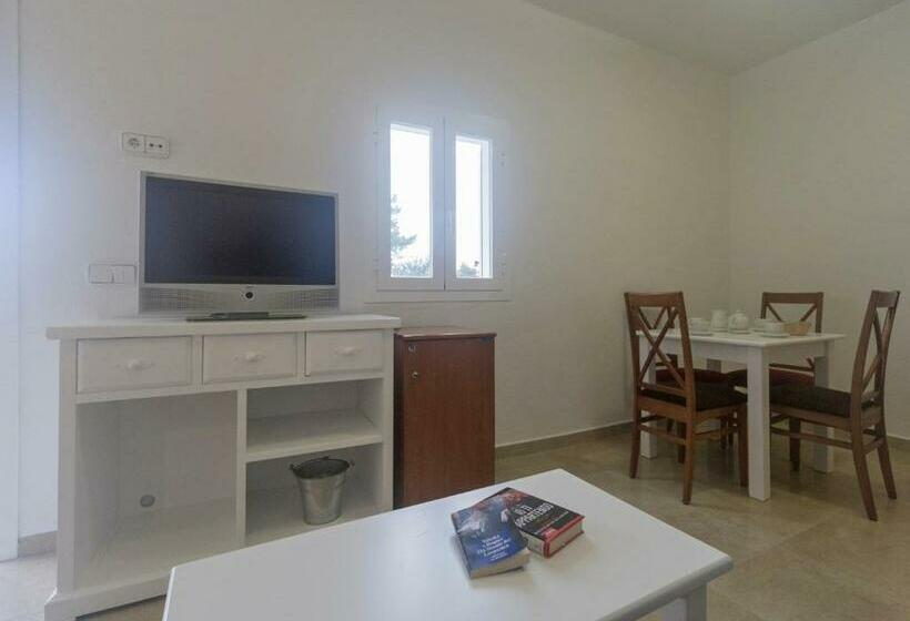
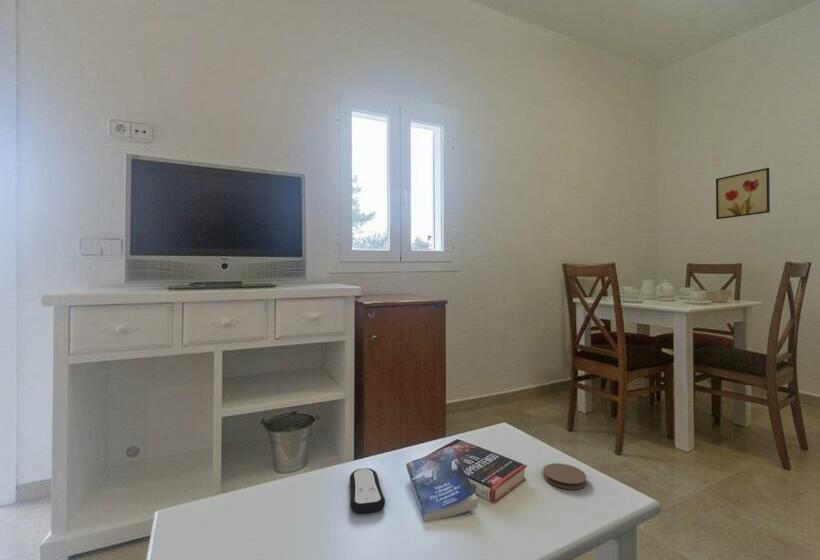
+ wall art [715,167,771,220]
+ coaster [542,462,588,490]
+ remote control [349,467,386,514]
